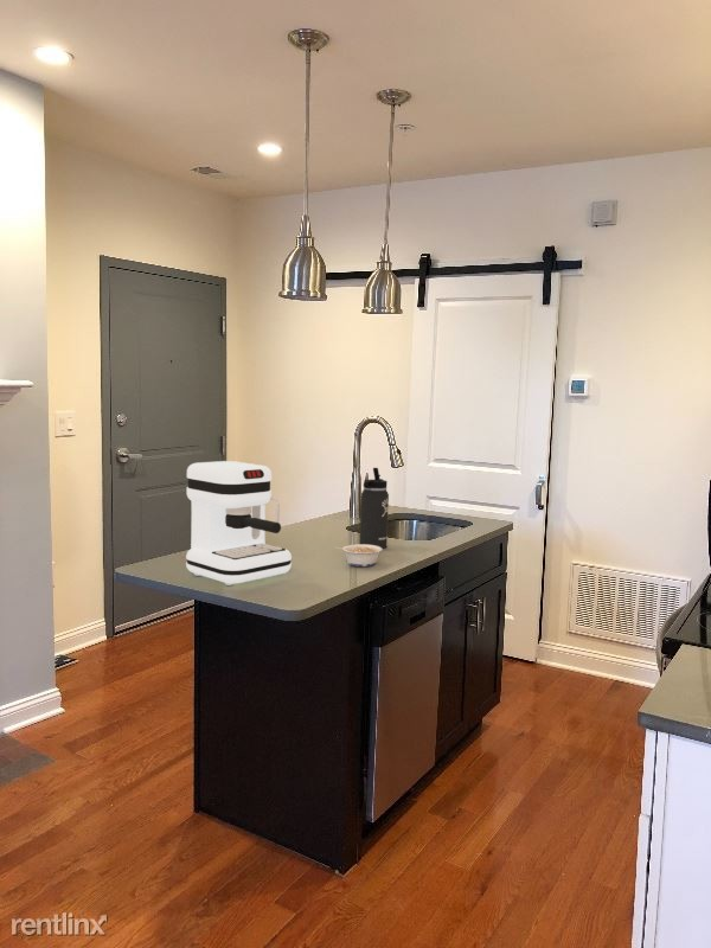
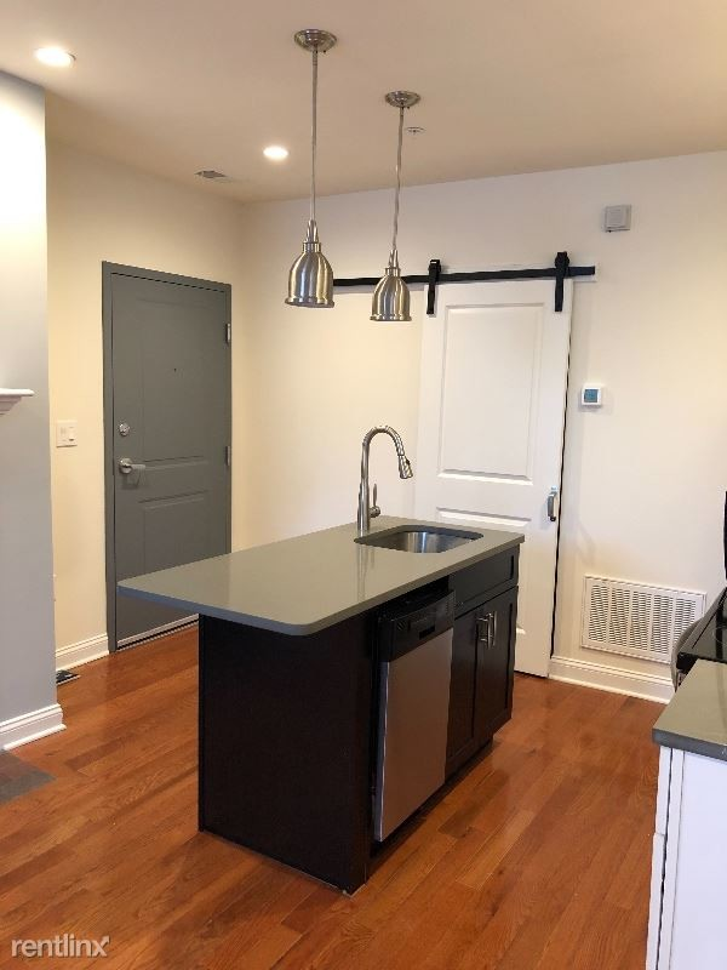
- coffee maker [185,460,293,587]
- legume [334,543,384,568]
- thermos bottle [359,467,390,550]
